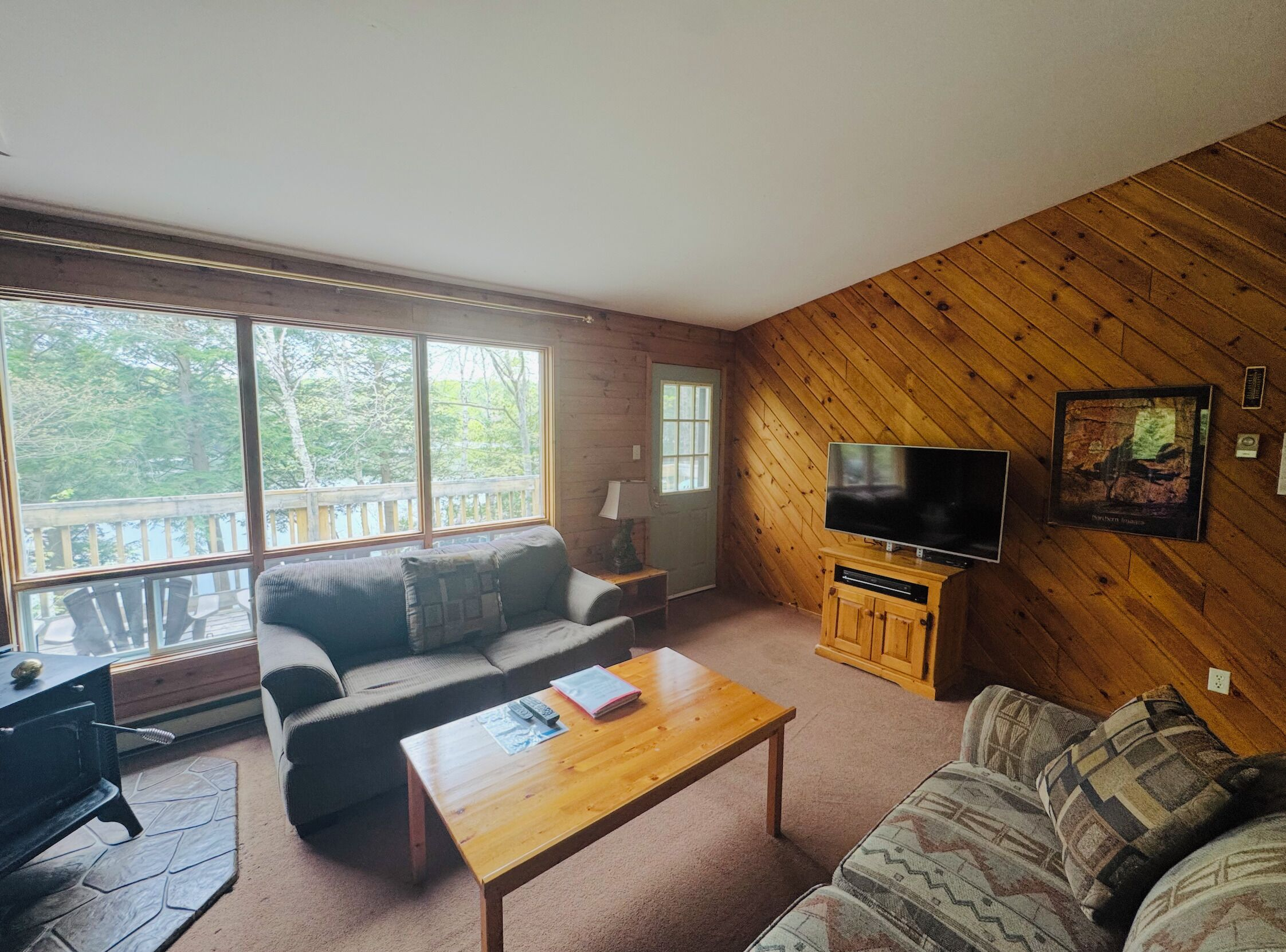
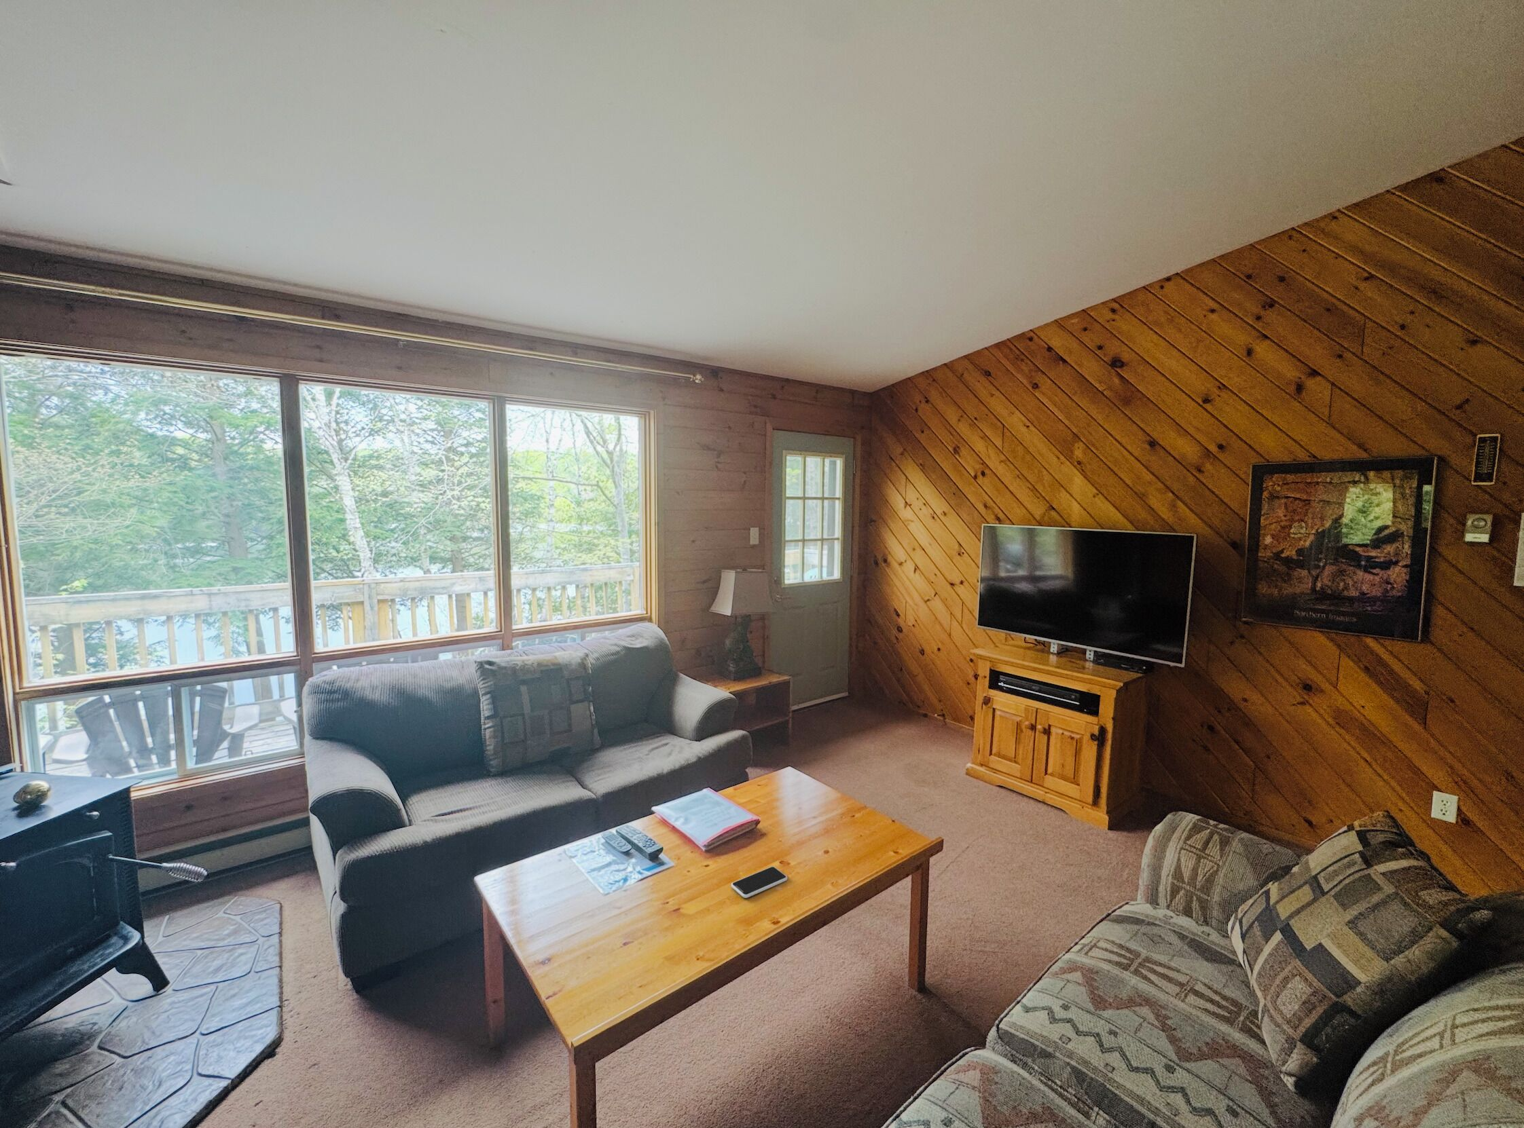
+ smartphone [731,866,788,898]
